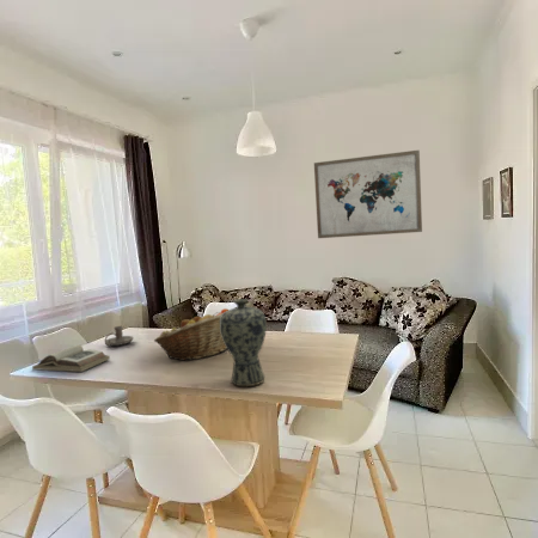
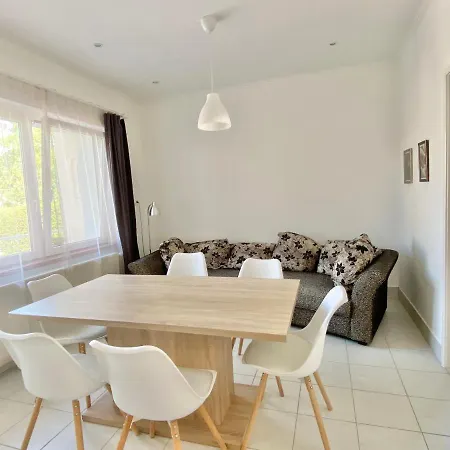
- vase [220,298,268,387]
- candle holder [104,325,134,347]
- book [31,344,111,373]
- fruit basket [153,306,237,362]
- wall art [313,149,423,239]
